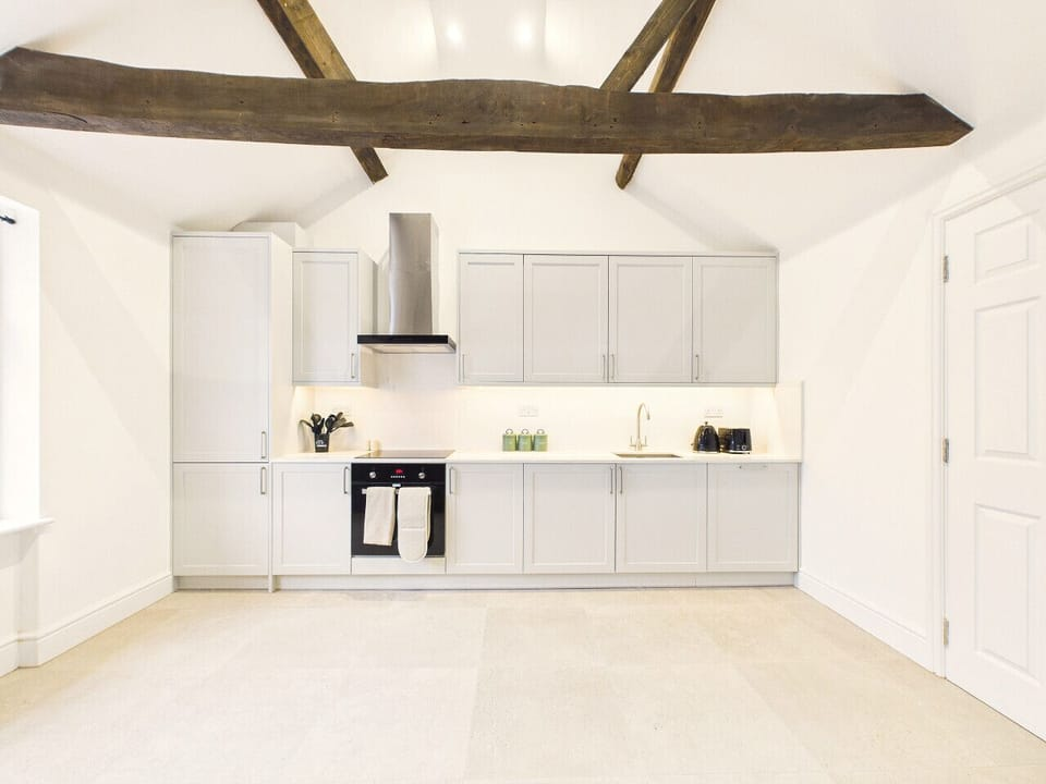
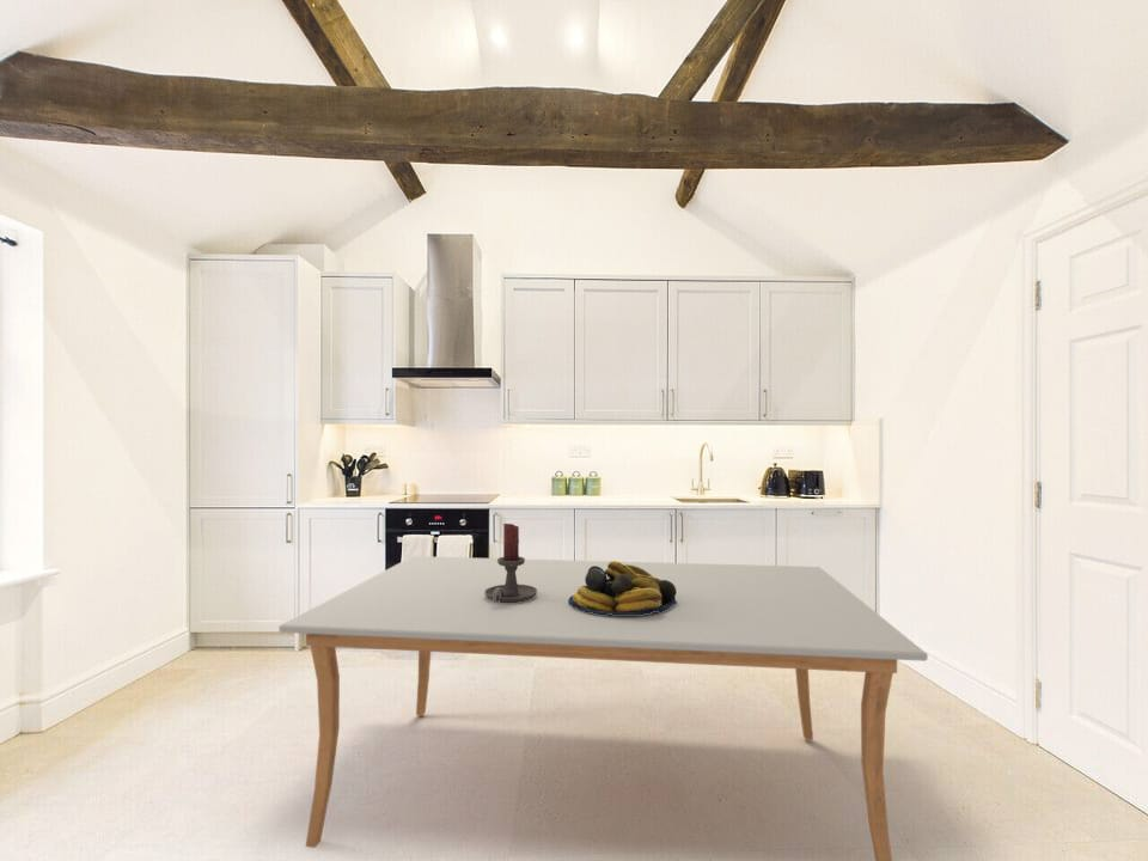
+ fruit bowl [568,560,678,615]
+ candle holder [484,523,537,603]
+ dining table [277,555,929,861]
